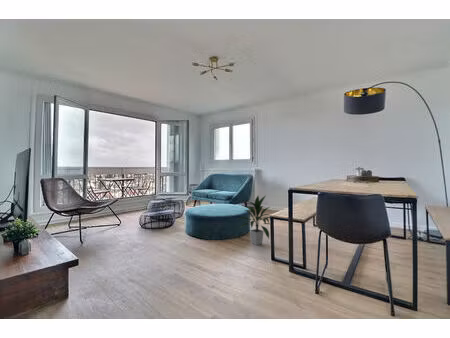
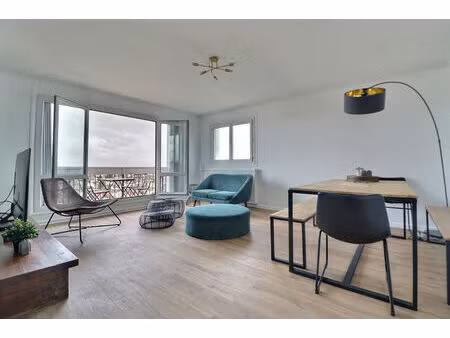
- indoor plant [237,194,271,246]
